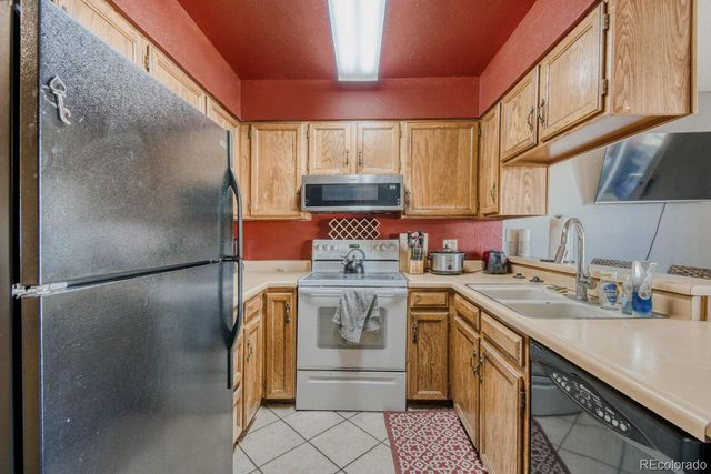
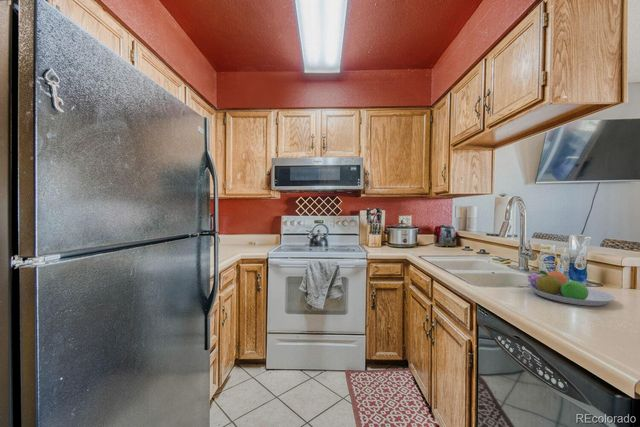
+ fruit bowl [526,269,616,307]
